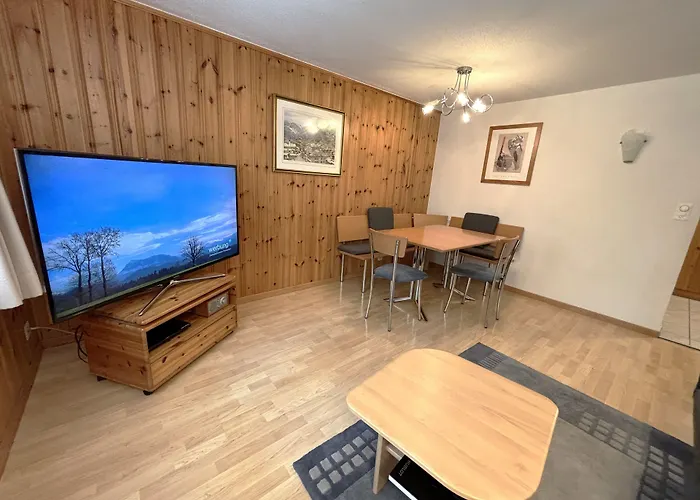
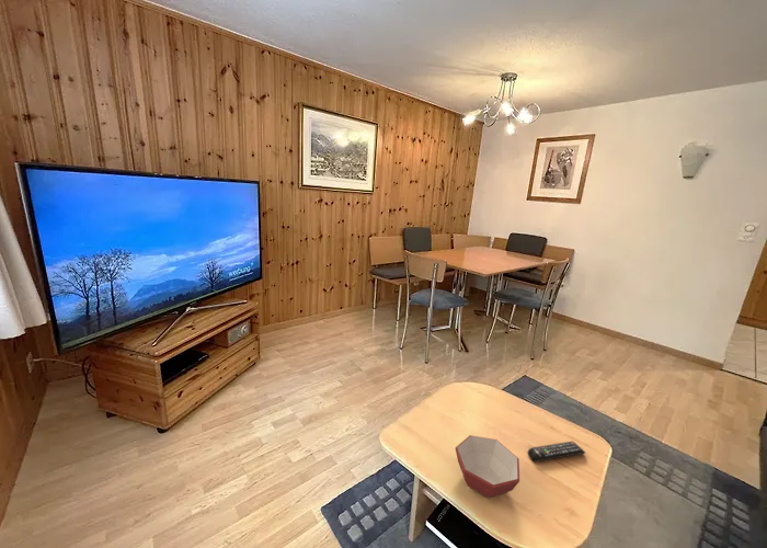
+ remote control [527,439,586,464]
+ bowl [455,434,520,499]
